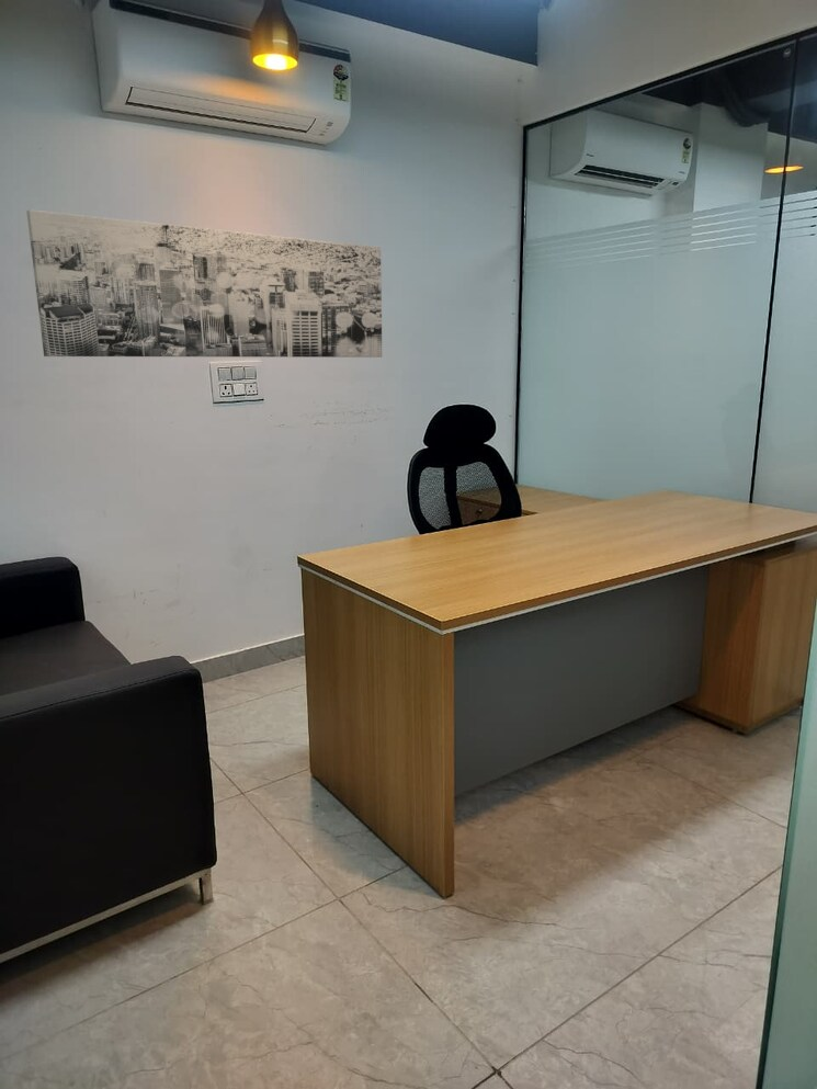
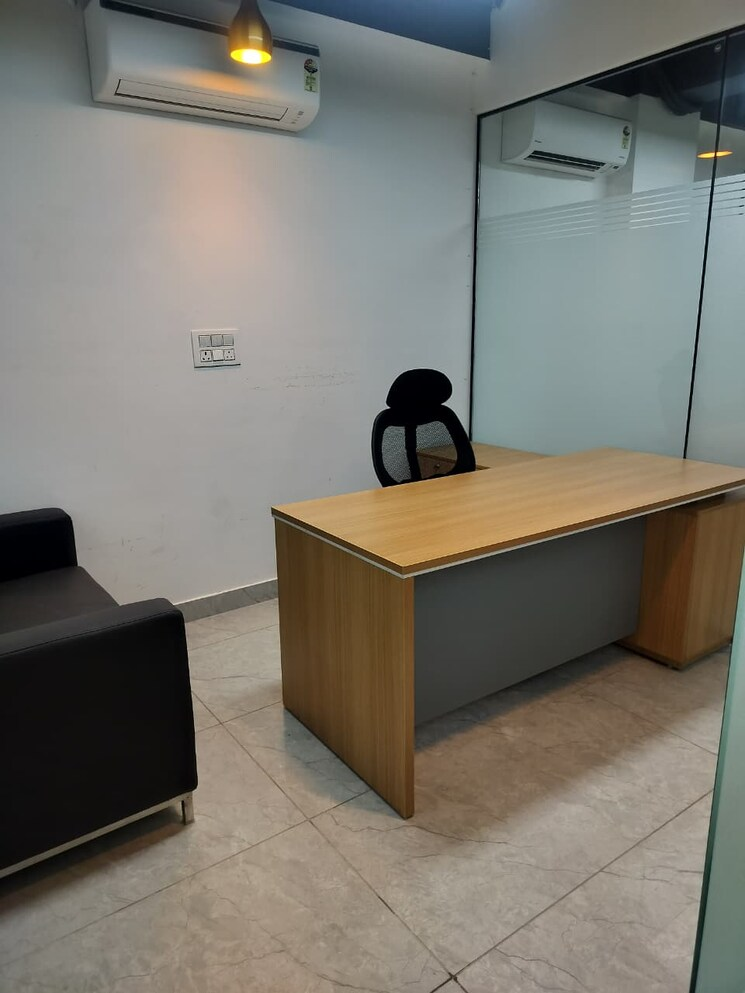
- wall art [26,208,383,359]
